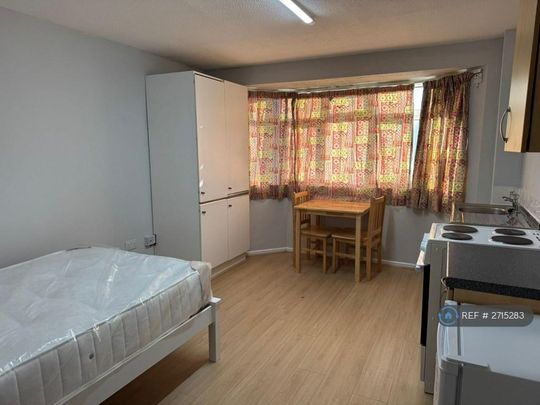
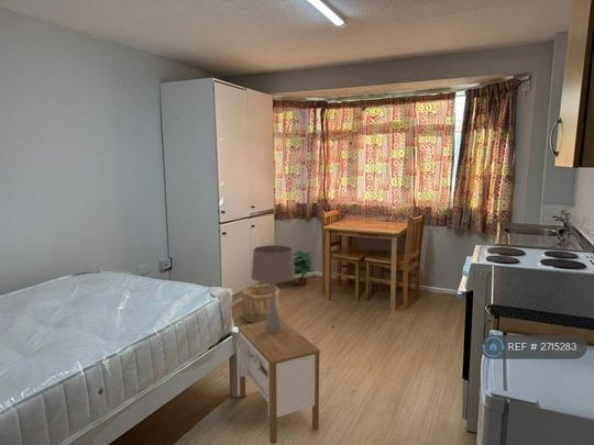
+ nightstand [237,318,321,445]
+ table lamp [251,244,296,333]
+ potted plant [293,249,317,287]
+ wooden bucket [240,283,280,324]
